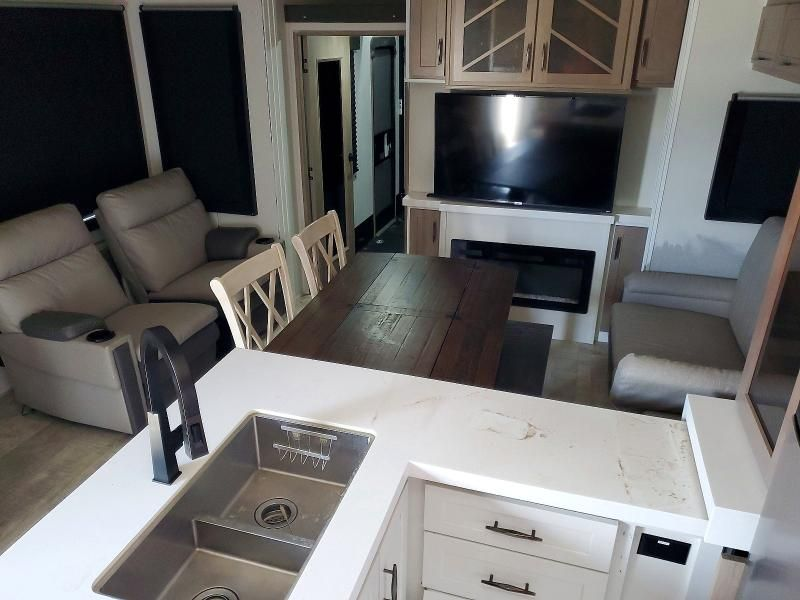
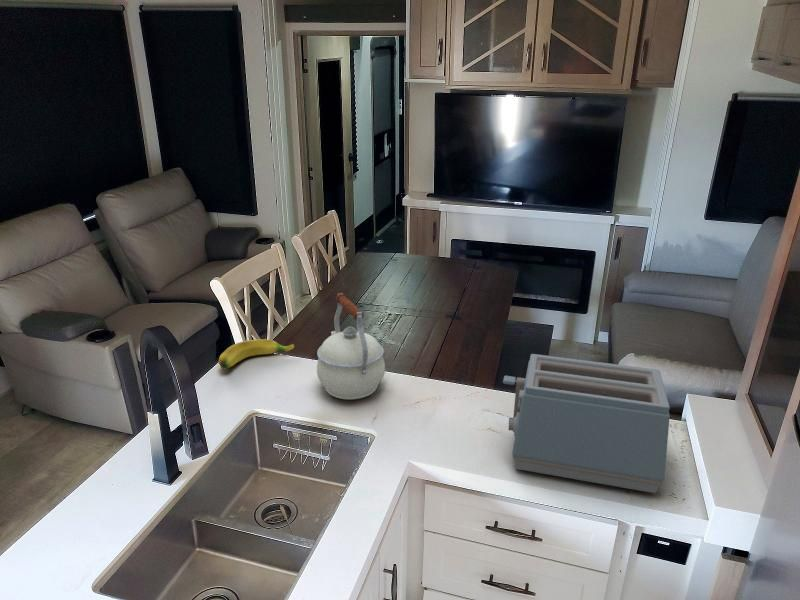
+ toaster [502,353,671,494]
+ banana [218,338,295,370]
+ kettle [316,292,386,400]
